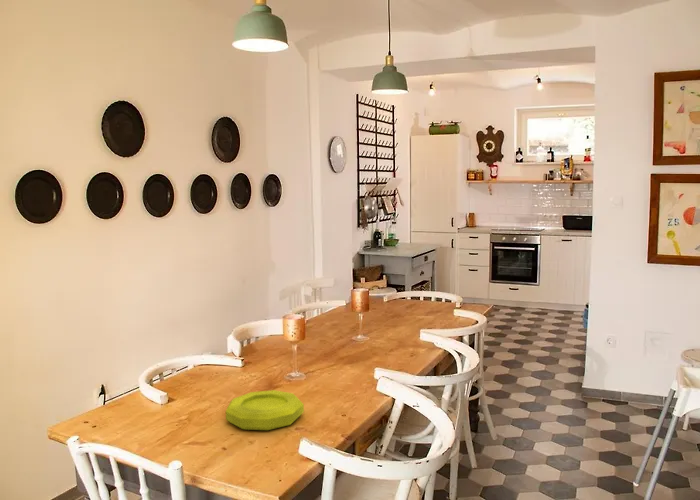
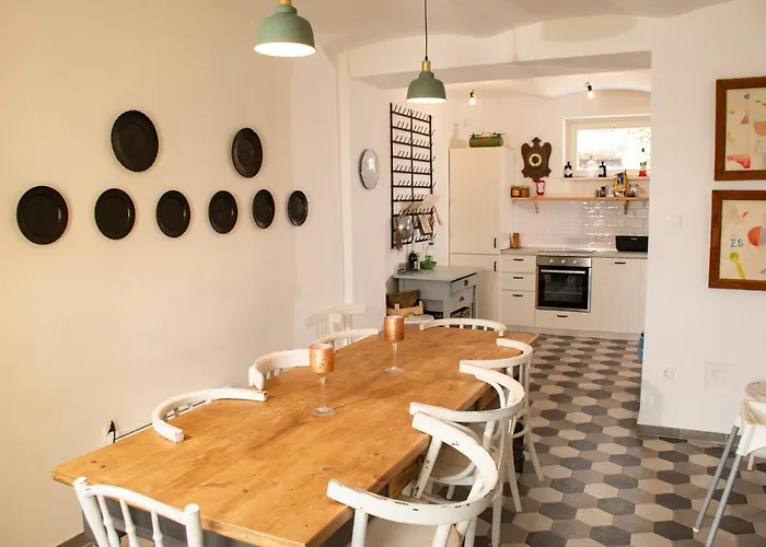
- bowl [225,389,305,431]
